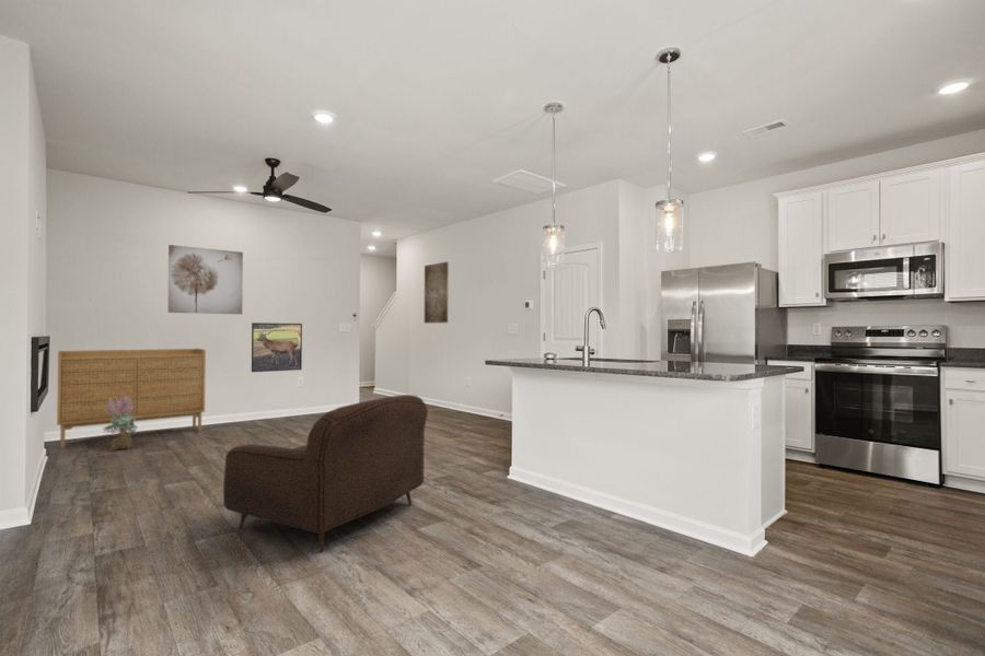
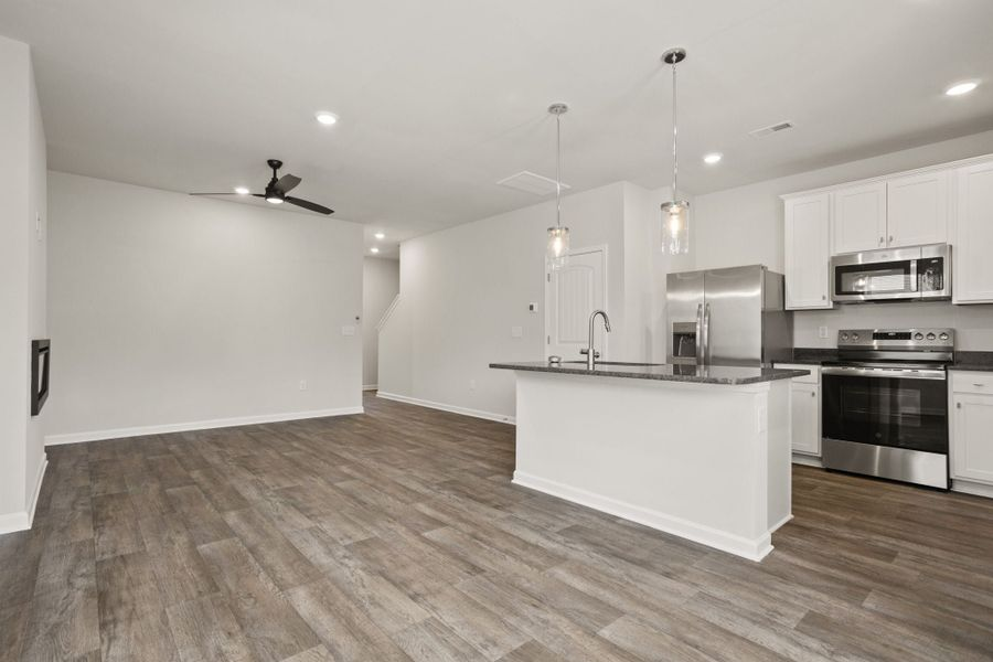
- wall art [167,244,244,316]
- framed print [251,321,303,373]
- sideboard [56,348,207,449]
- decorative plant [102,396,139,450]
- armchair [222,394,429,552]
- wall art [424,261,450,325]
